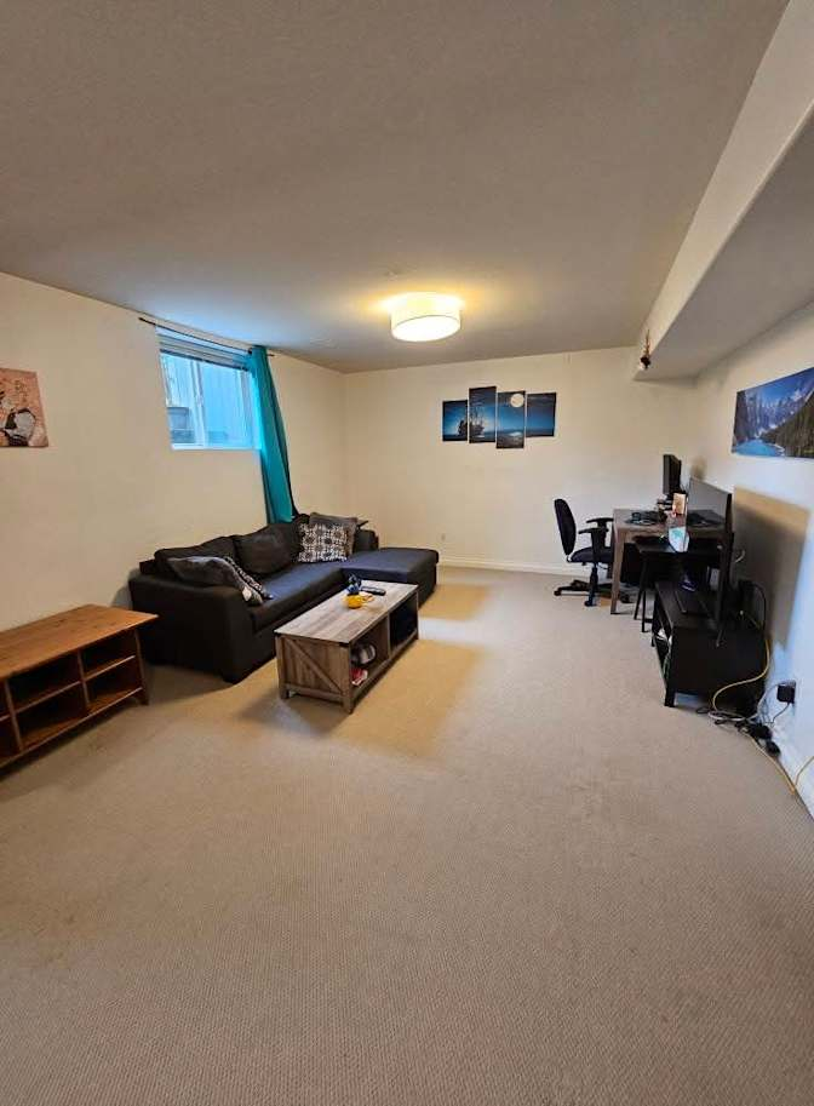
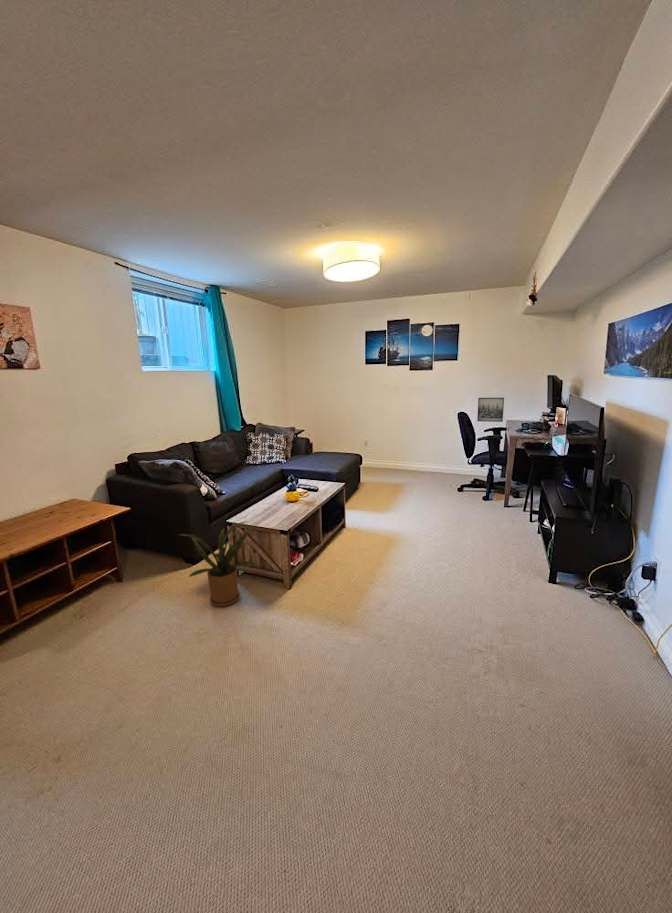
+ house plant [178,520,260,608]
+ wall art [476,397,505,423]
